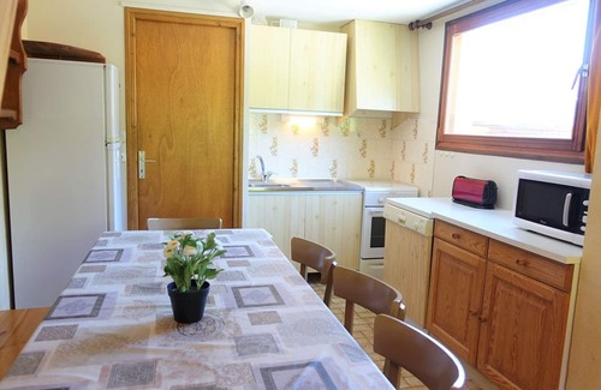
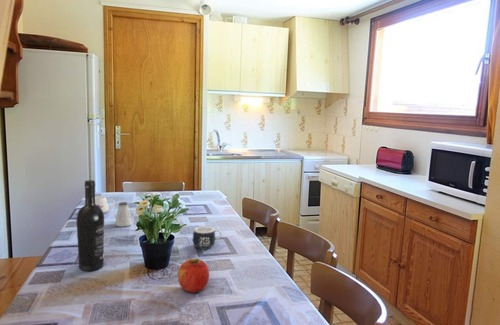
+ apple [177,258,210,294]
+ saltshaker [114,201,133,227]
+ wine bottle [75,179,105,273]
+ mug [192,225,223,250]
+ mug [95,195,116,214]
